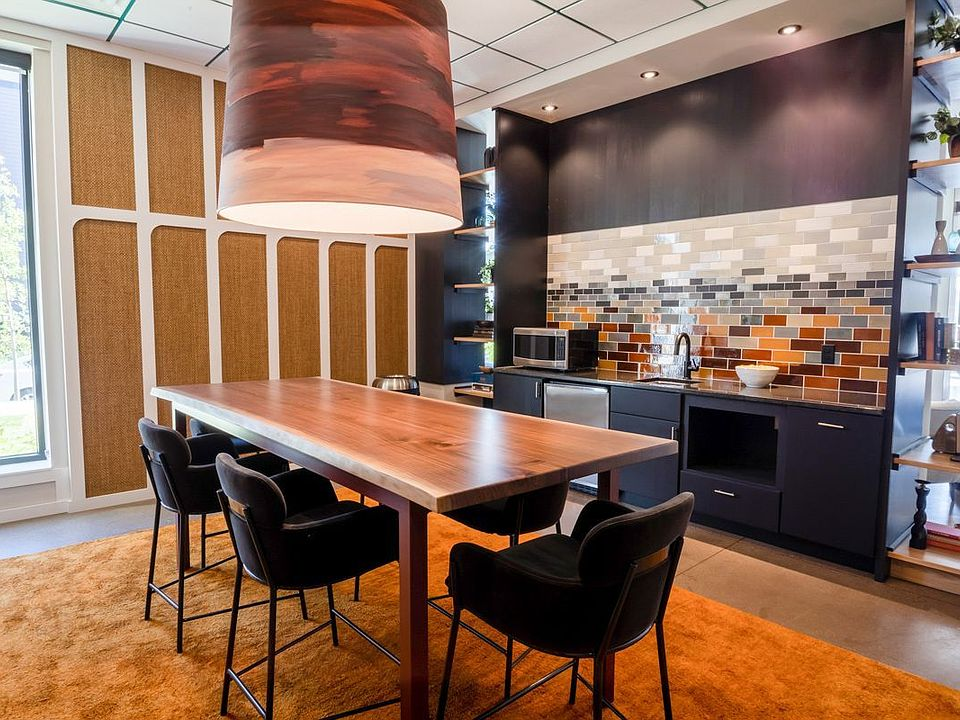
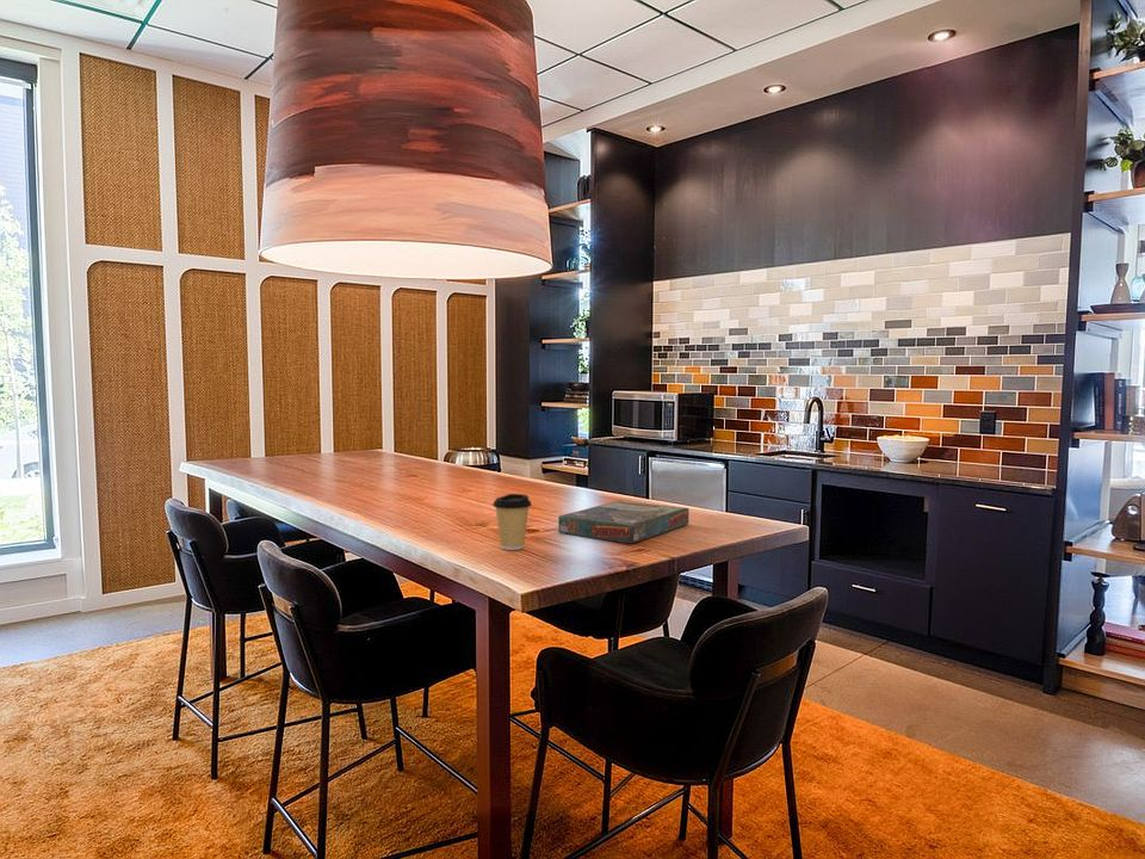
+ coffee cup [491,493,533,551]
+ board game [557,499,691,544]
